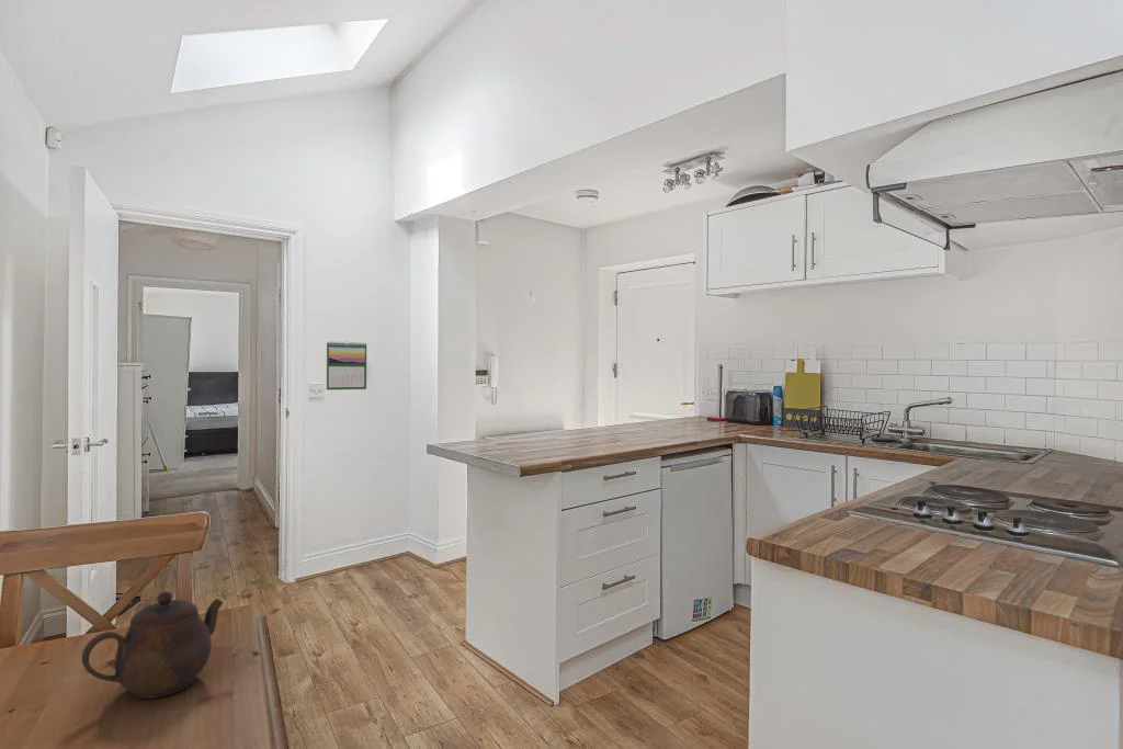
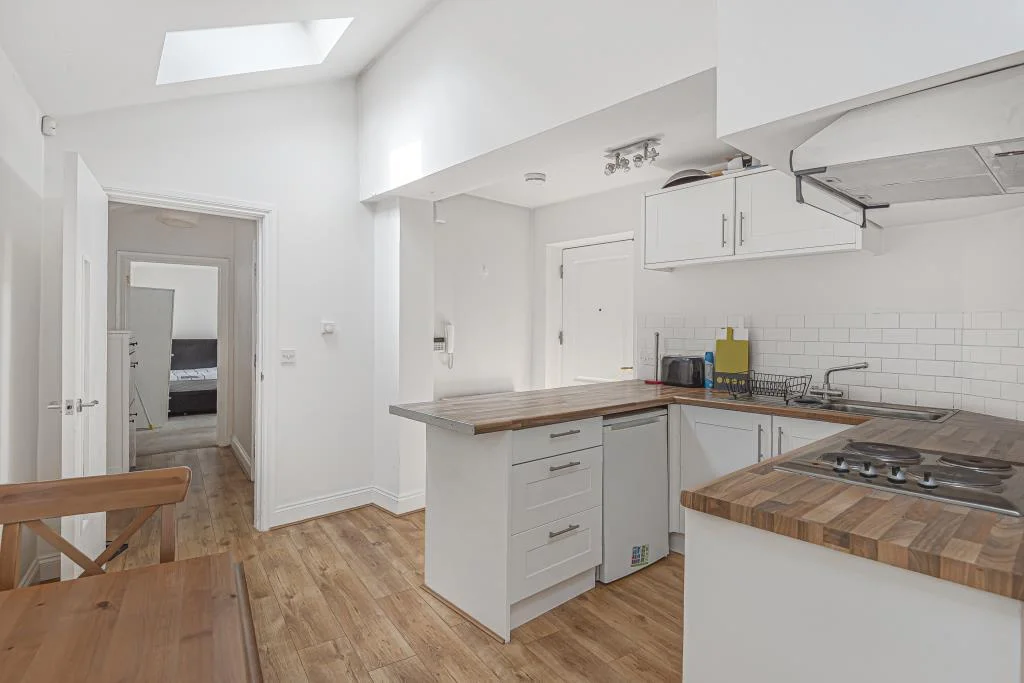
- teapot [81,590,225,700]
- calendar [326,340,367,390]
